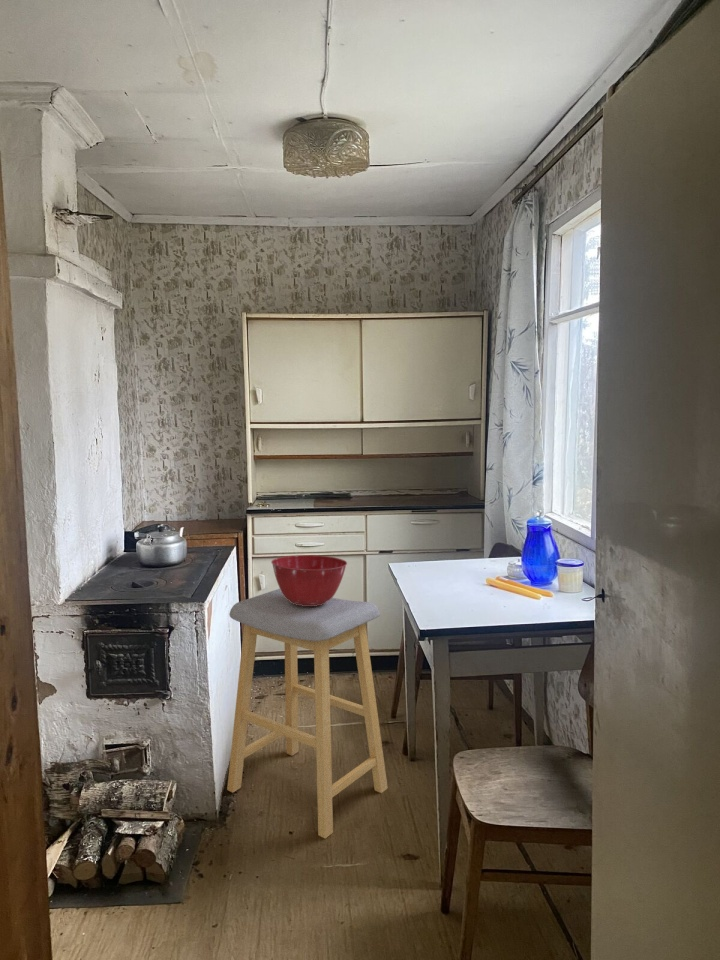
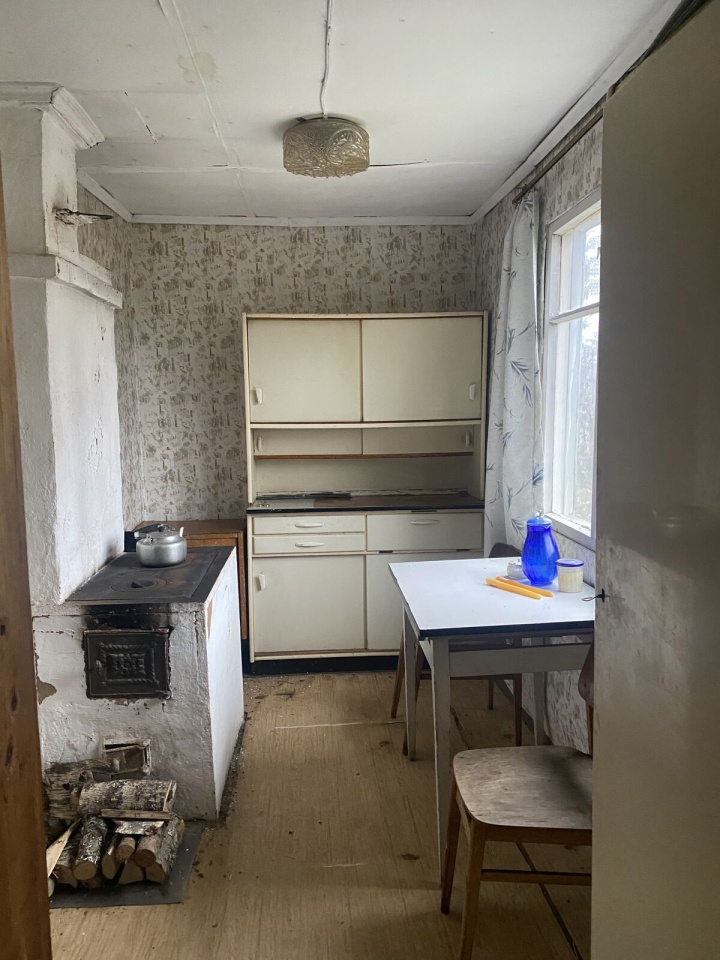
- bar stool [226,588,389,839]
- mixing bowl [270,554,348,606]
